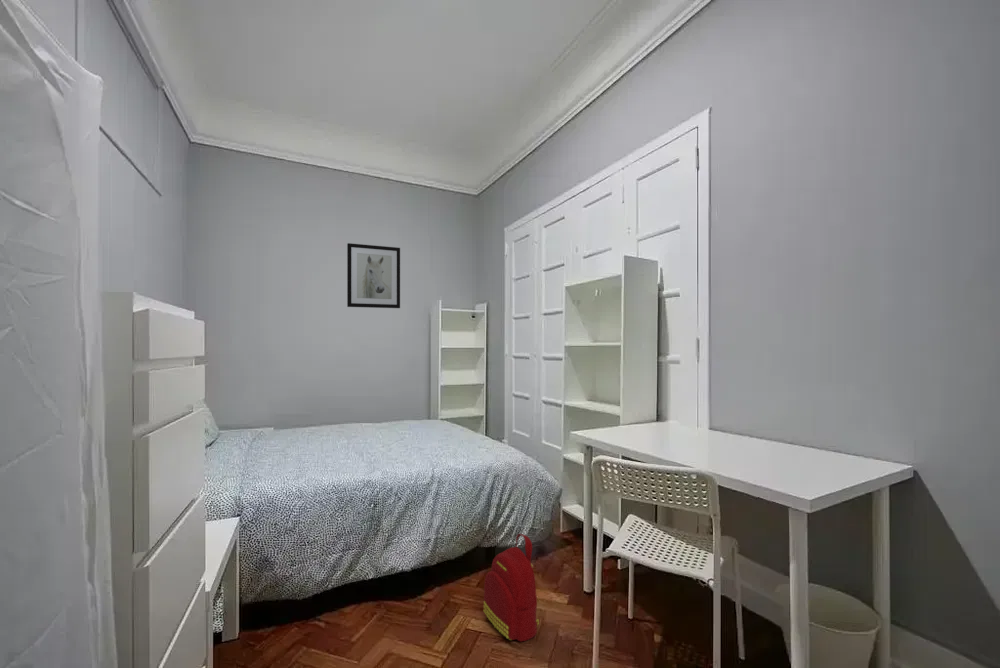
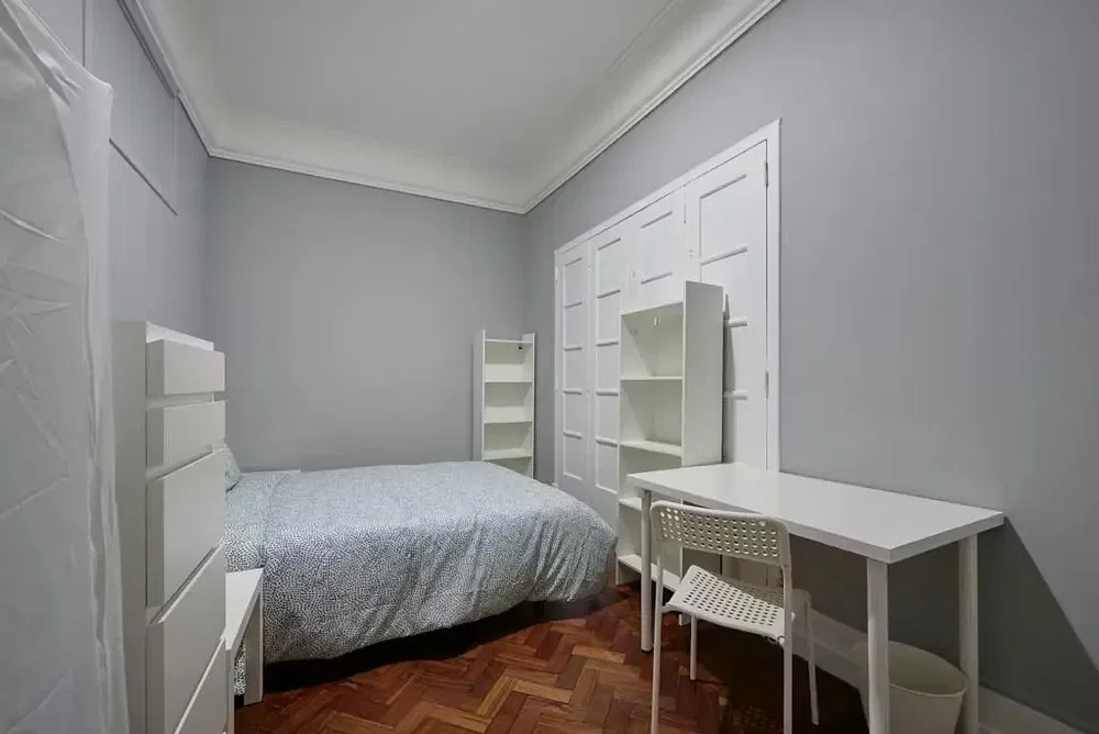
- wall art [346,242,401,309]
- backpack [482,533,540,642]
